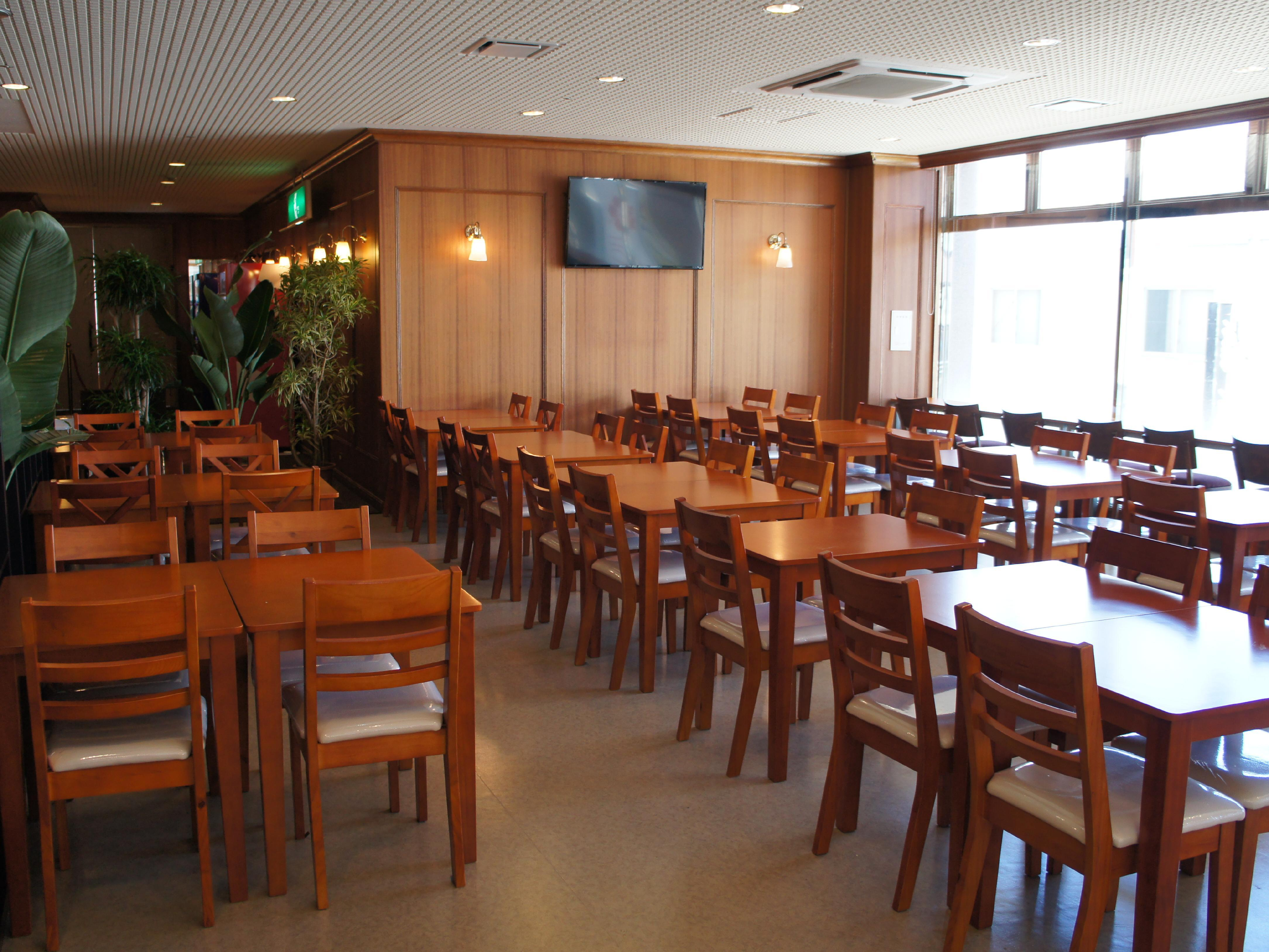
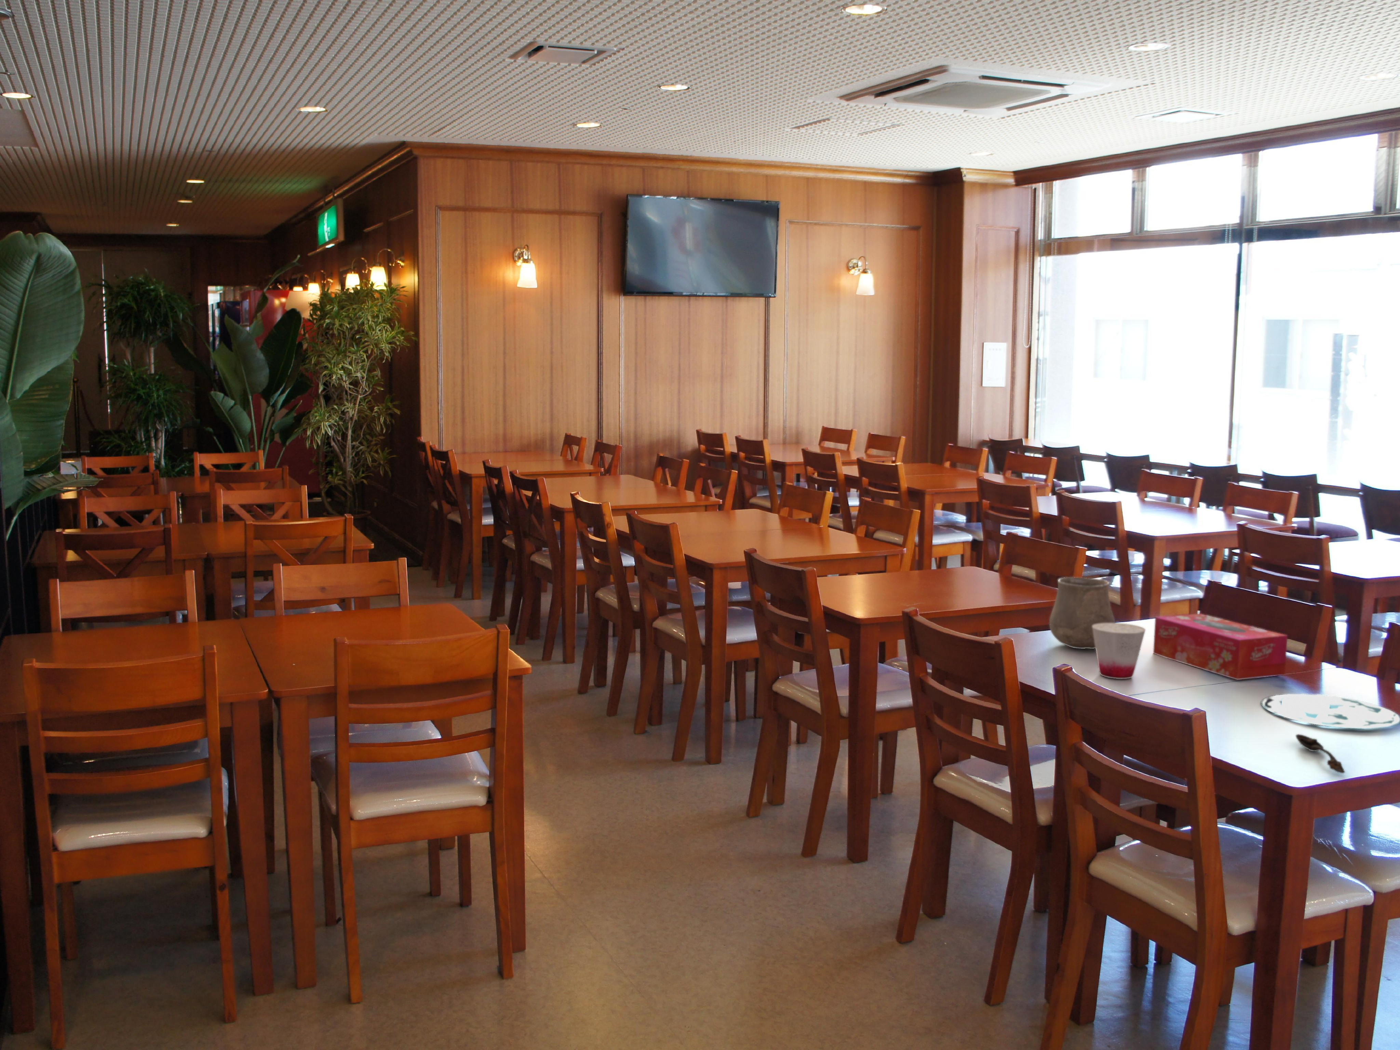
+ spoon [1295,733,1346,774]
+ tissue box [1153,613,1287,681]
+ plate [1260,693,1400,729]
+ ceramic cup [1049,577,1116,650]
+ cup [1092,622,1145,679]
